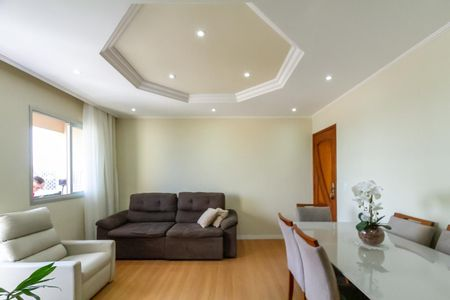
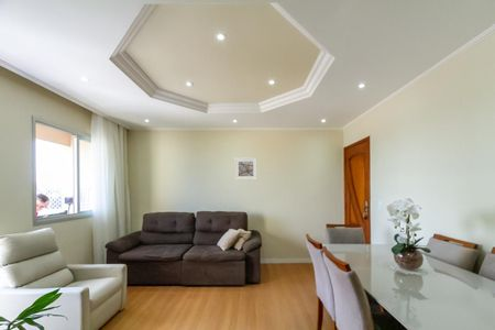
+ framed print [233,156,258,182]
